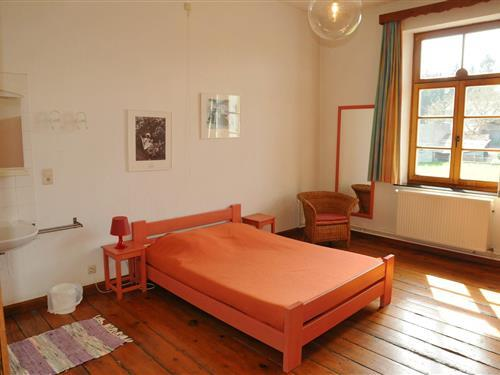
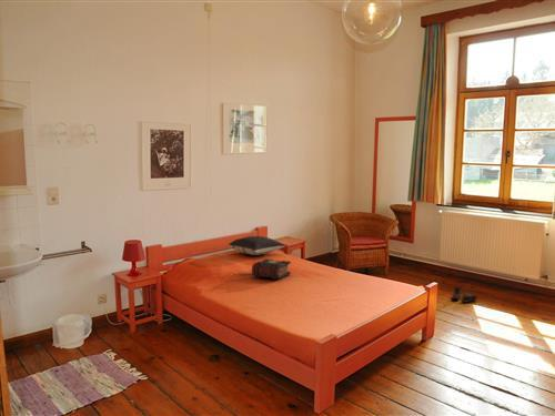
+ boots [451,284,478,304]
+ pillow [228,235,287,256]
+ book [251,257,292,281]
